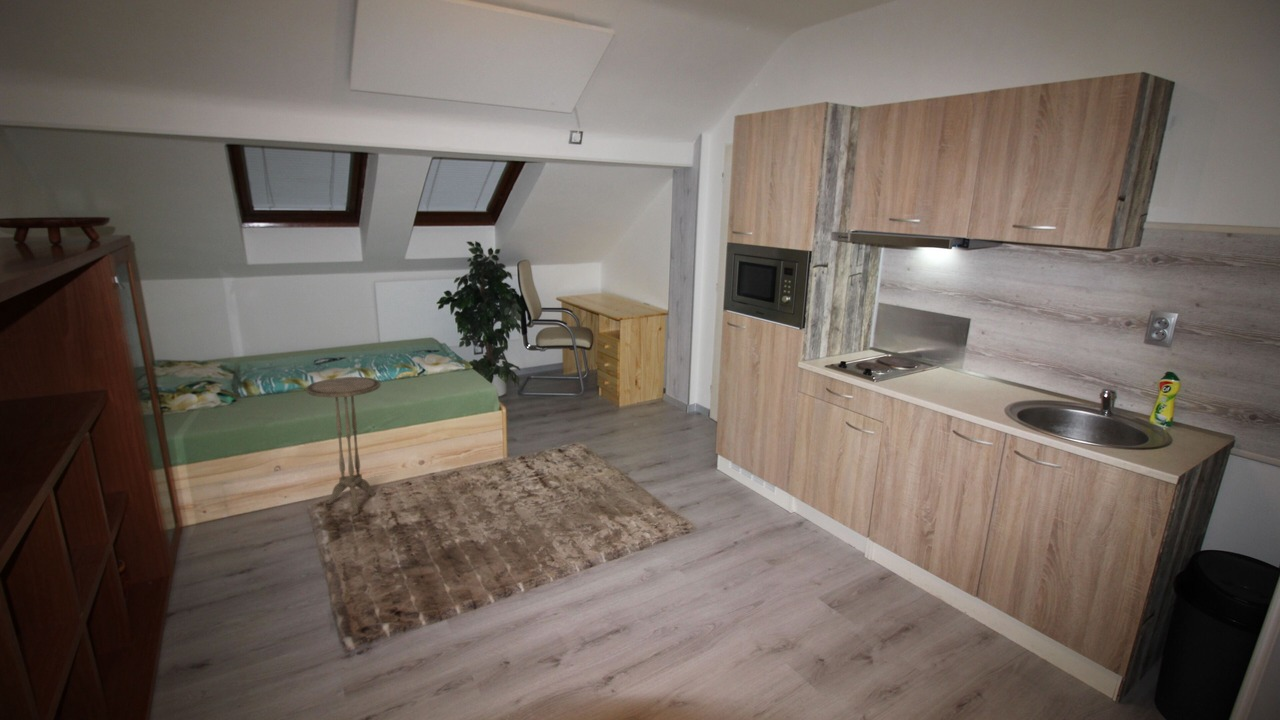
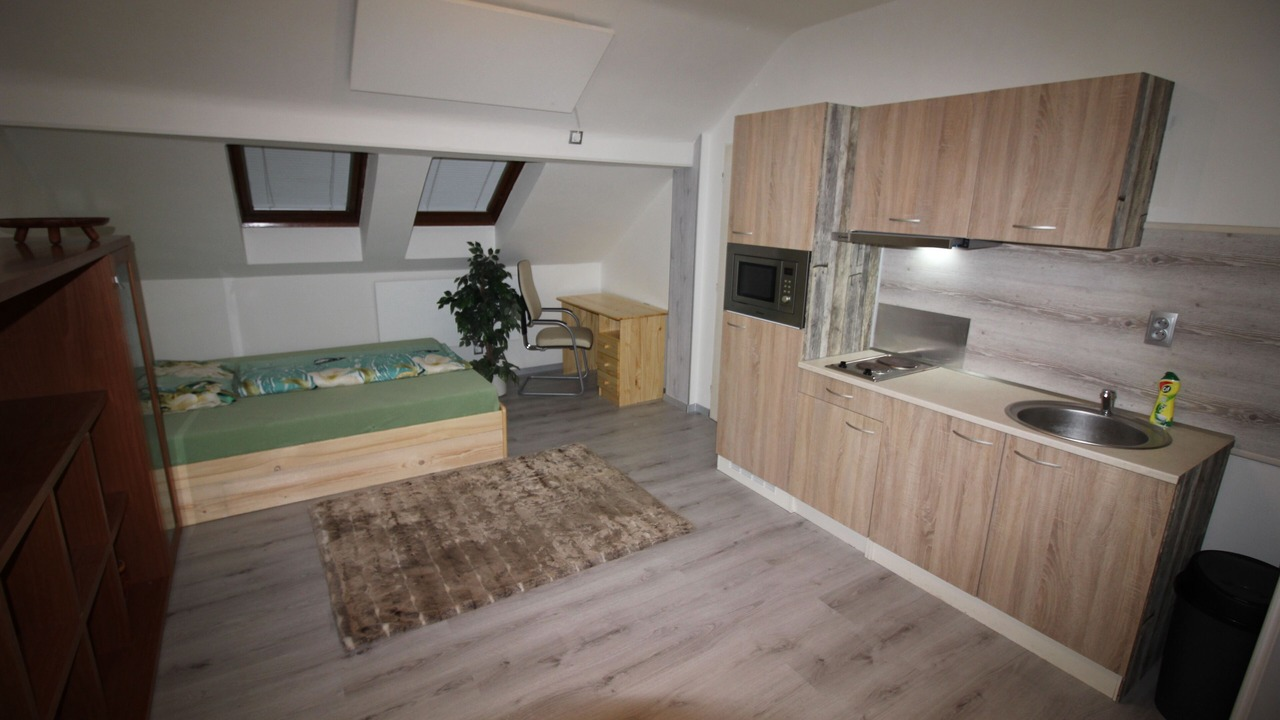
- side table [305,376,382,516]
